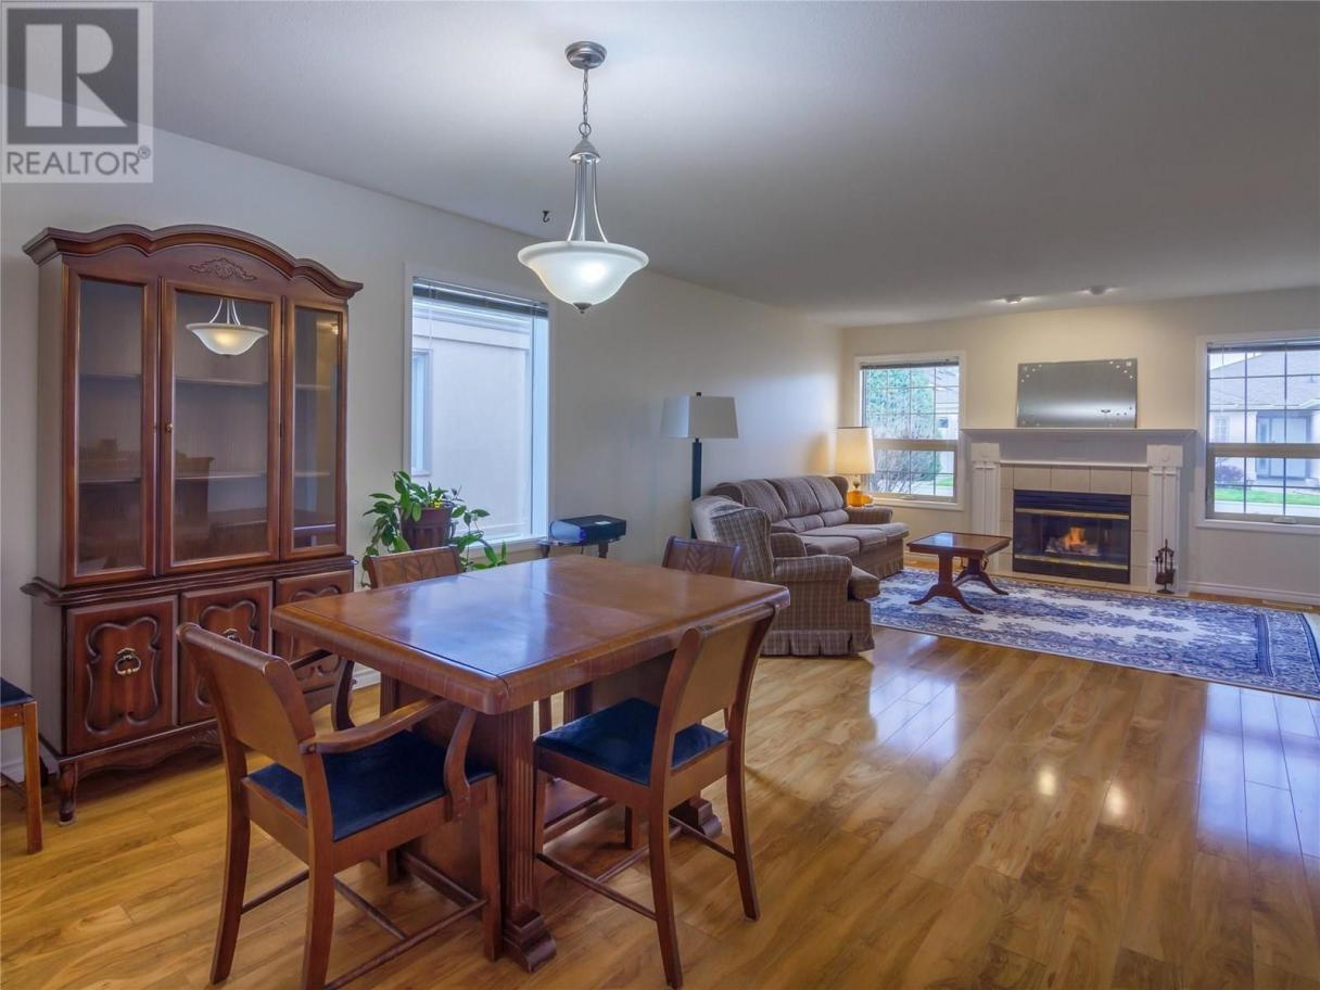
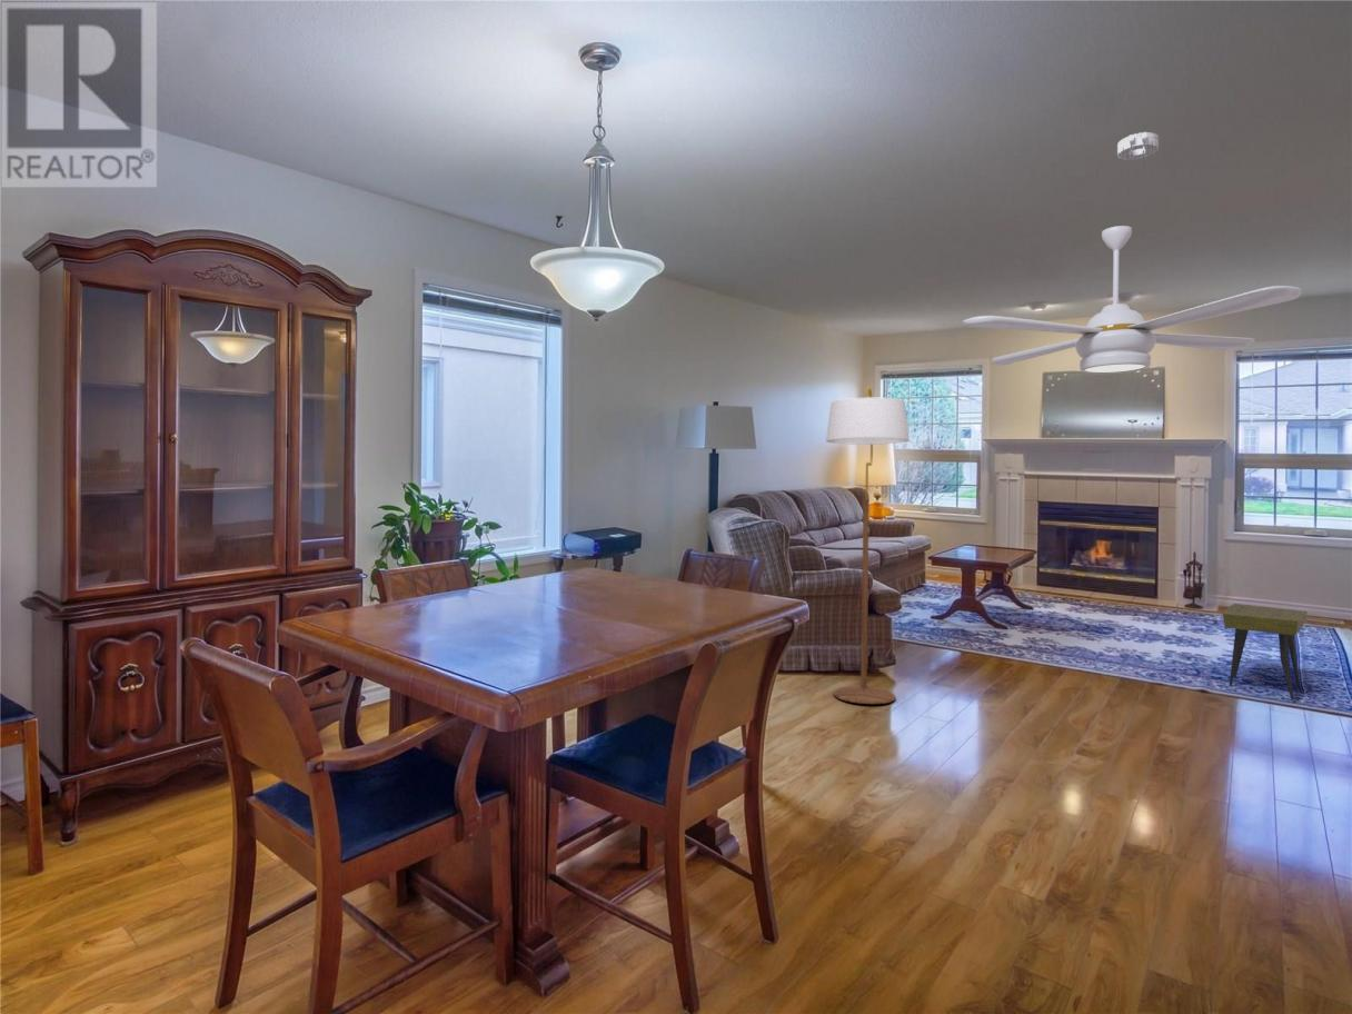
+ smoke detector [1116,131,1160,161]
+ side table [1222,603,1309,700]
+ ceiling fan [962,225,1302,375]
+ floor lamp [825,386,911,705]
